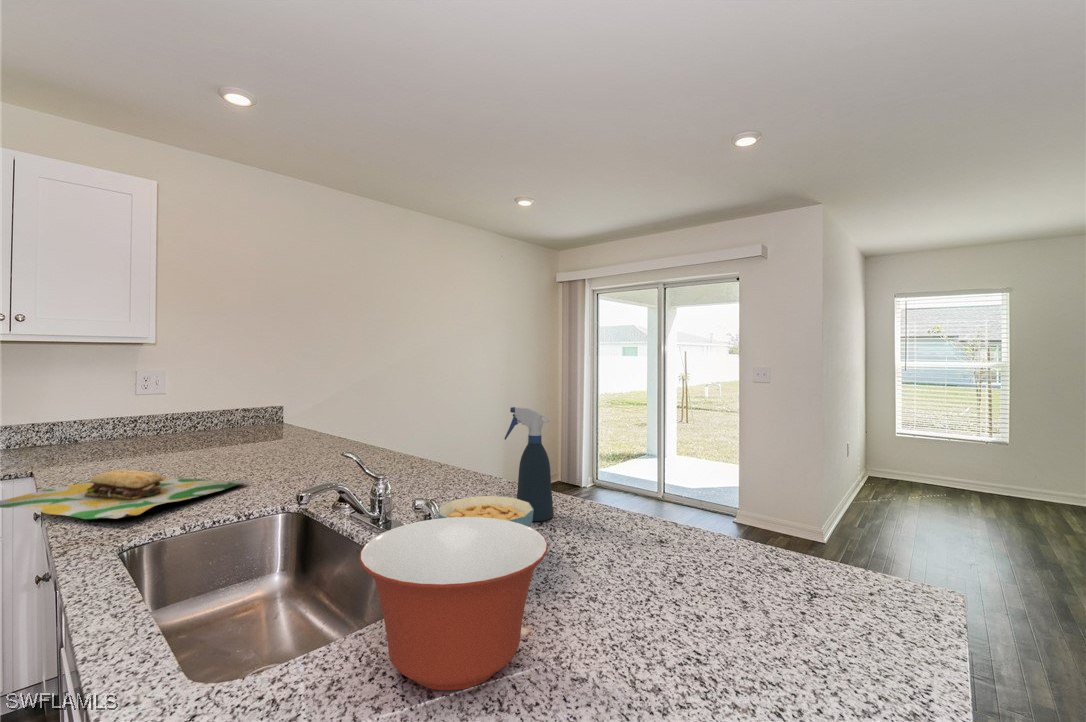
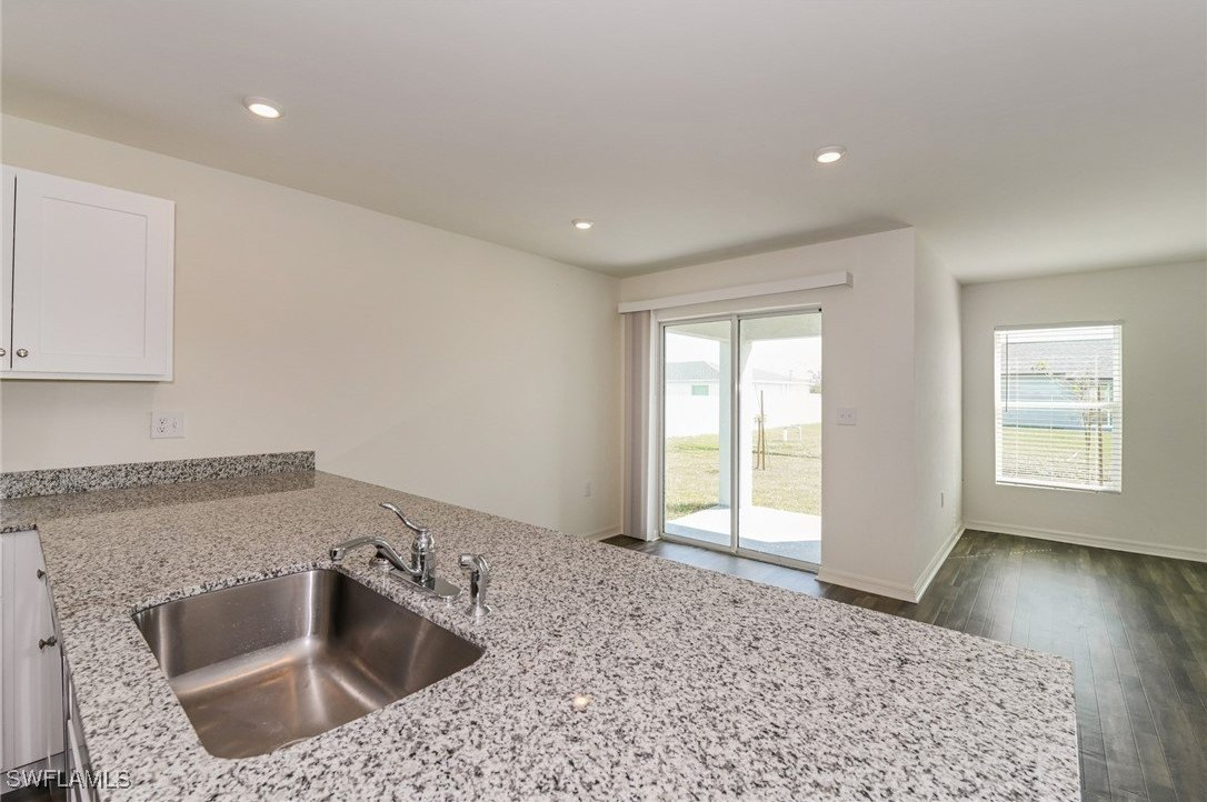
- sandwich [0,469,251,520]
- mixing bowl [358,517,549,691]
- cereal bowl [437,495,534,528]
- spray bottle [504,406,555,522]
